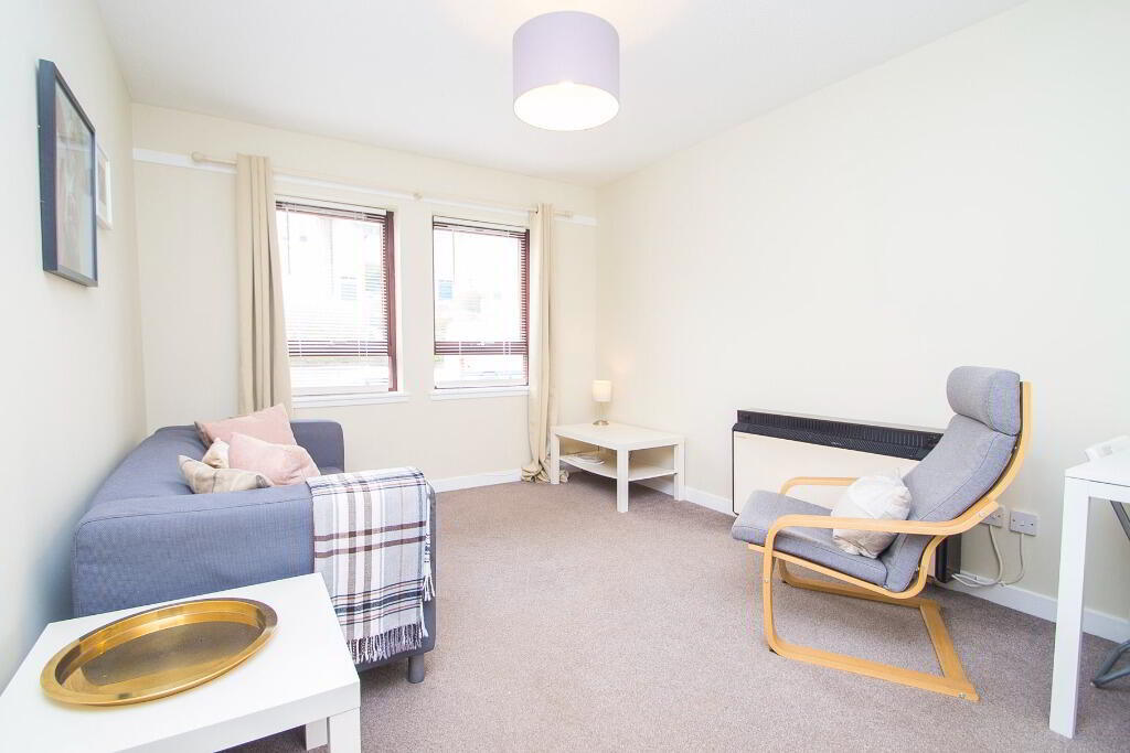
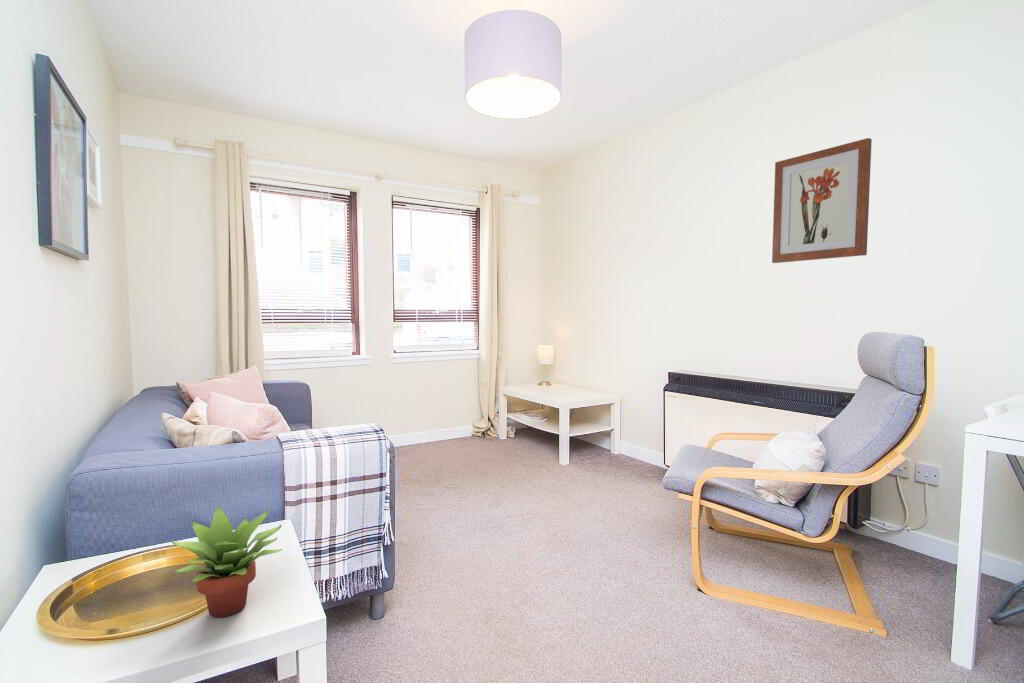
+ wall art [771,137,873,264]
+ succulent plant [171,505,283,618]
